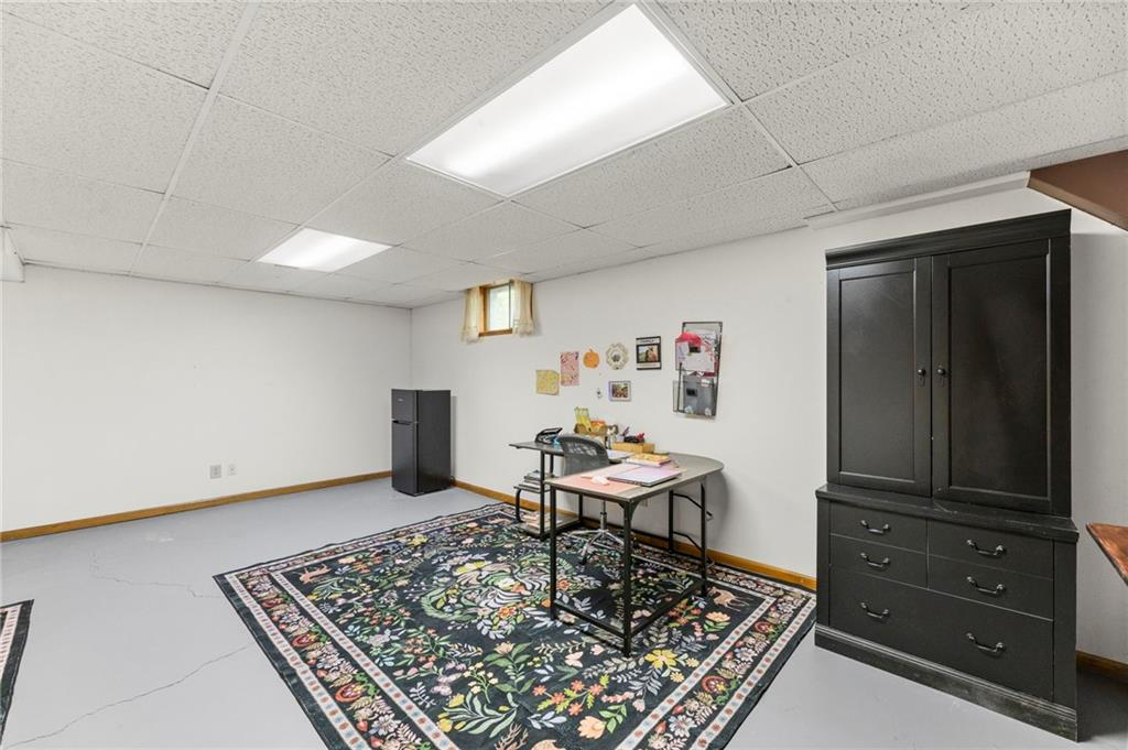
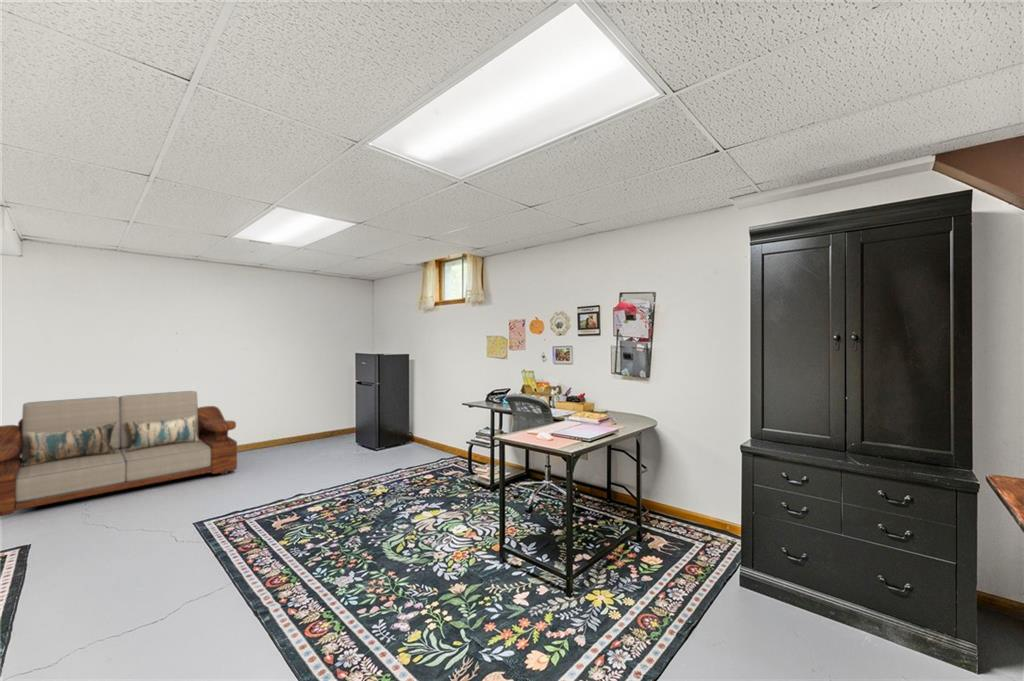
+ sofa [0,390,238,517]
